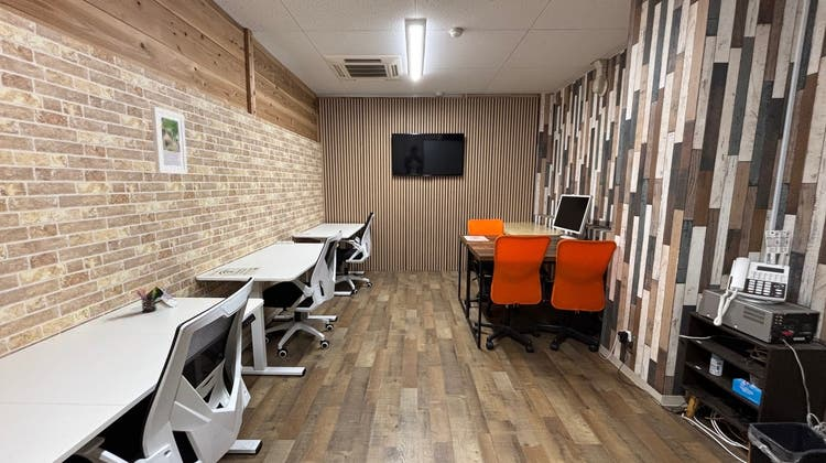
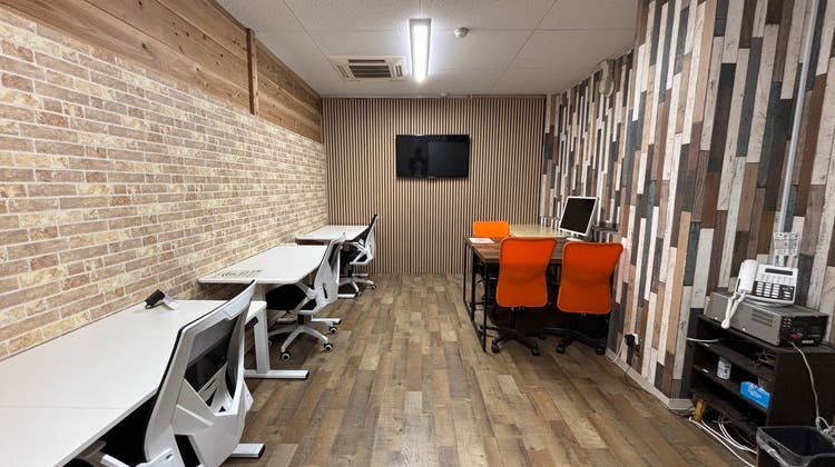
- pen holder [135,287,157,313]
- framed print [150,105,188,175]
